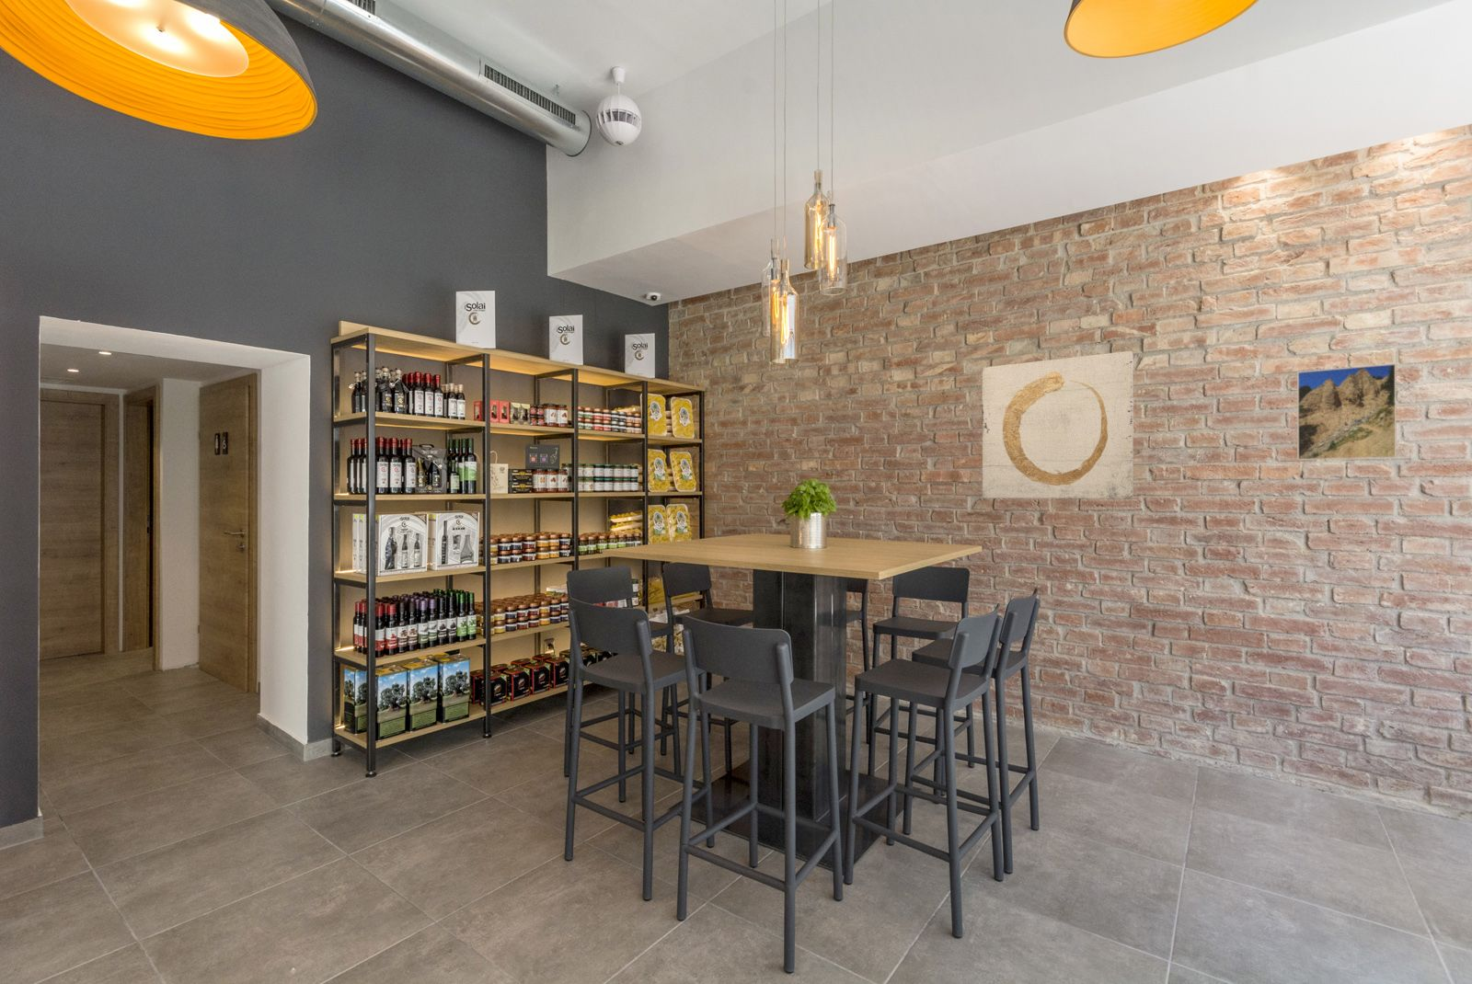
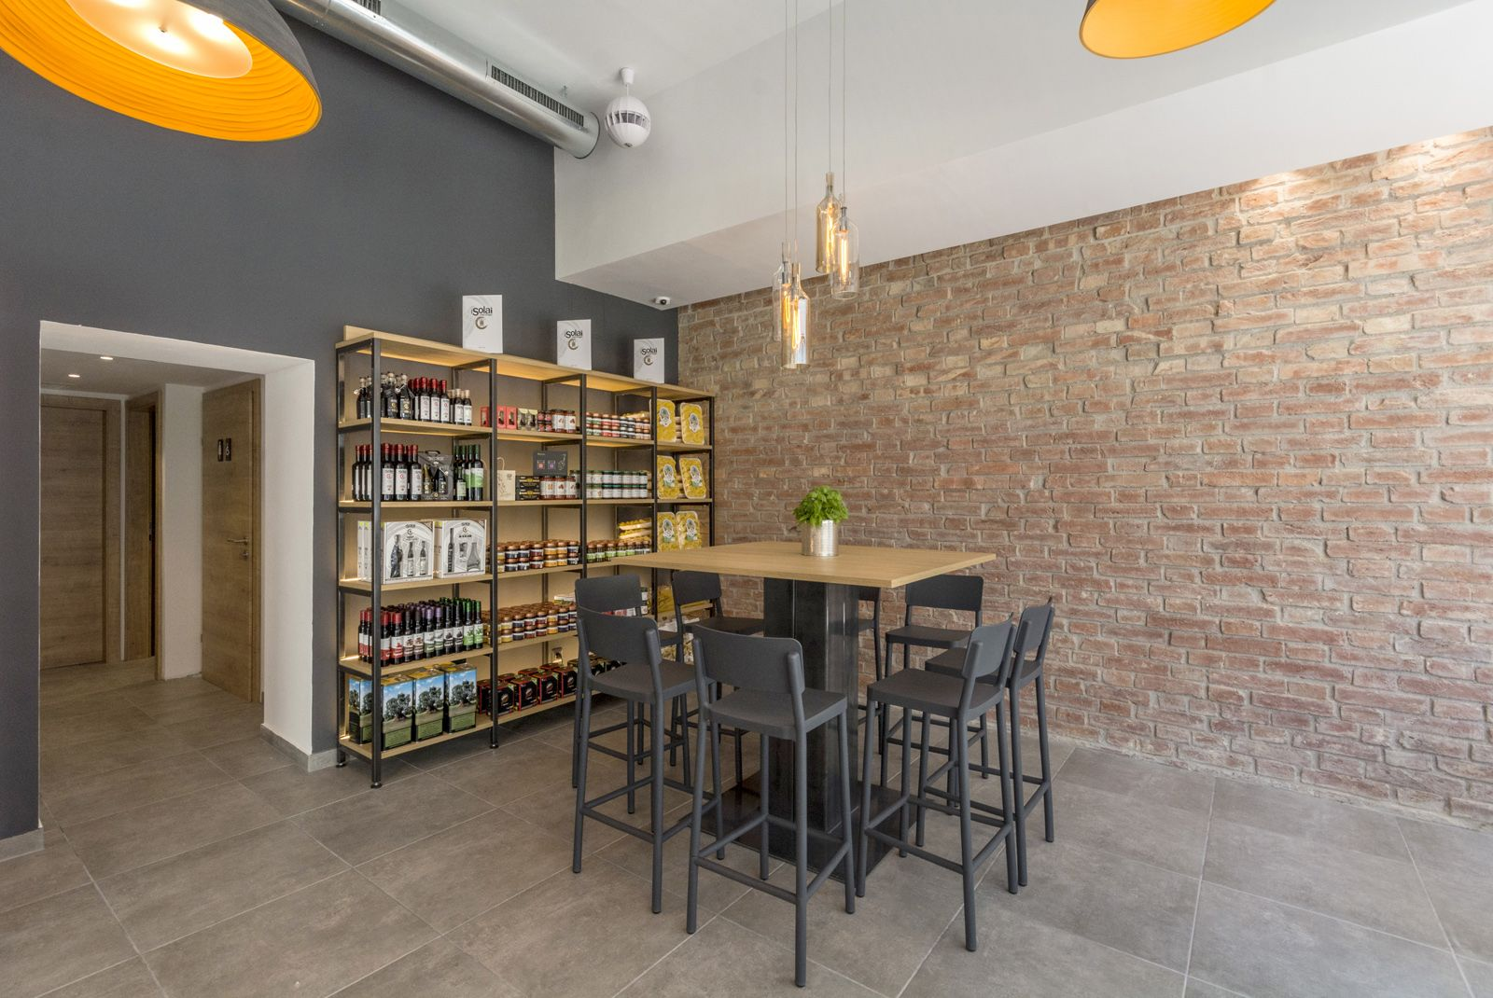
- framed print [1296,362,1397,461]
- wall art [981,350,1135,500]
